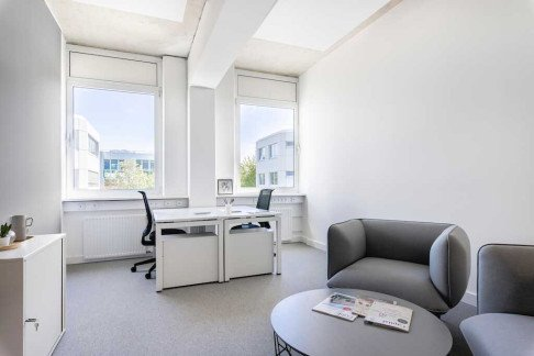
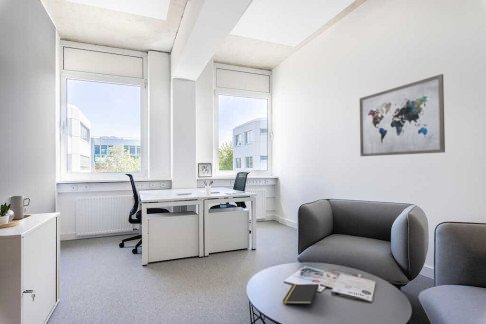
+ notepad [282,283,320,305]
+ wall art [359,73,446,157]
